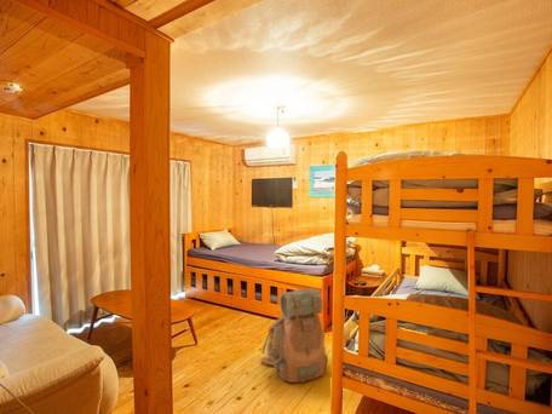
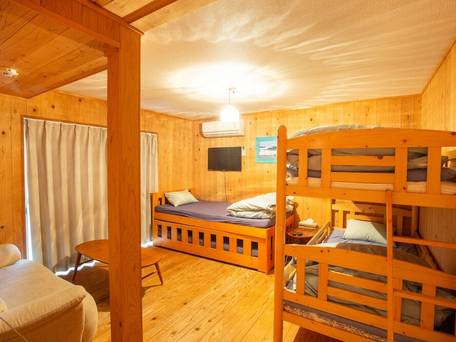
- backpack [259,287,329,384]
